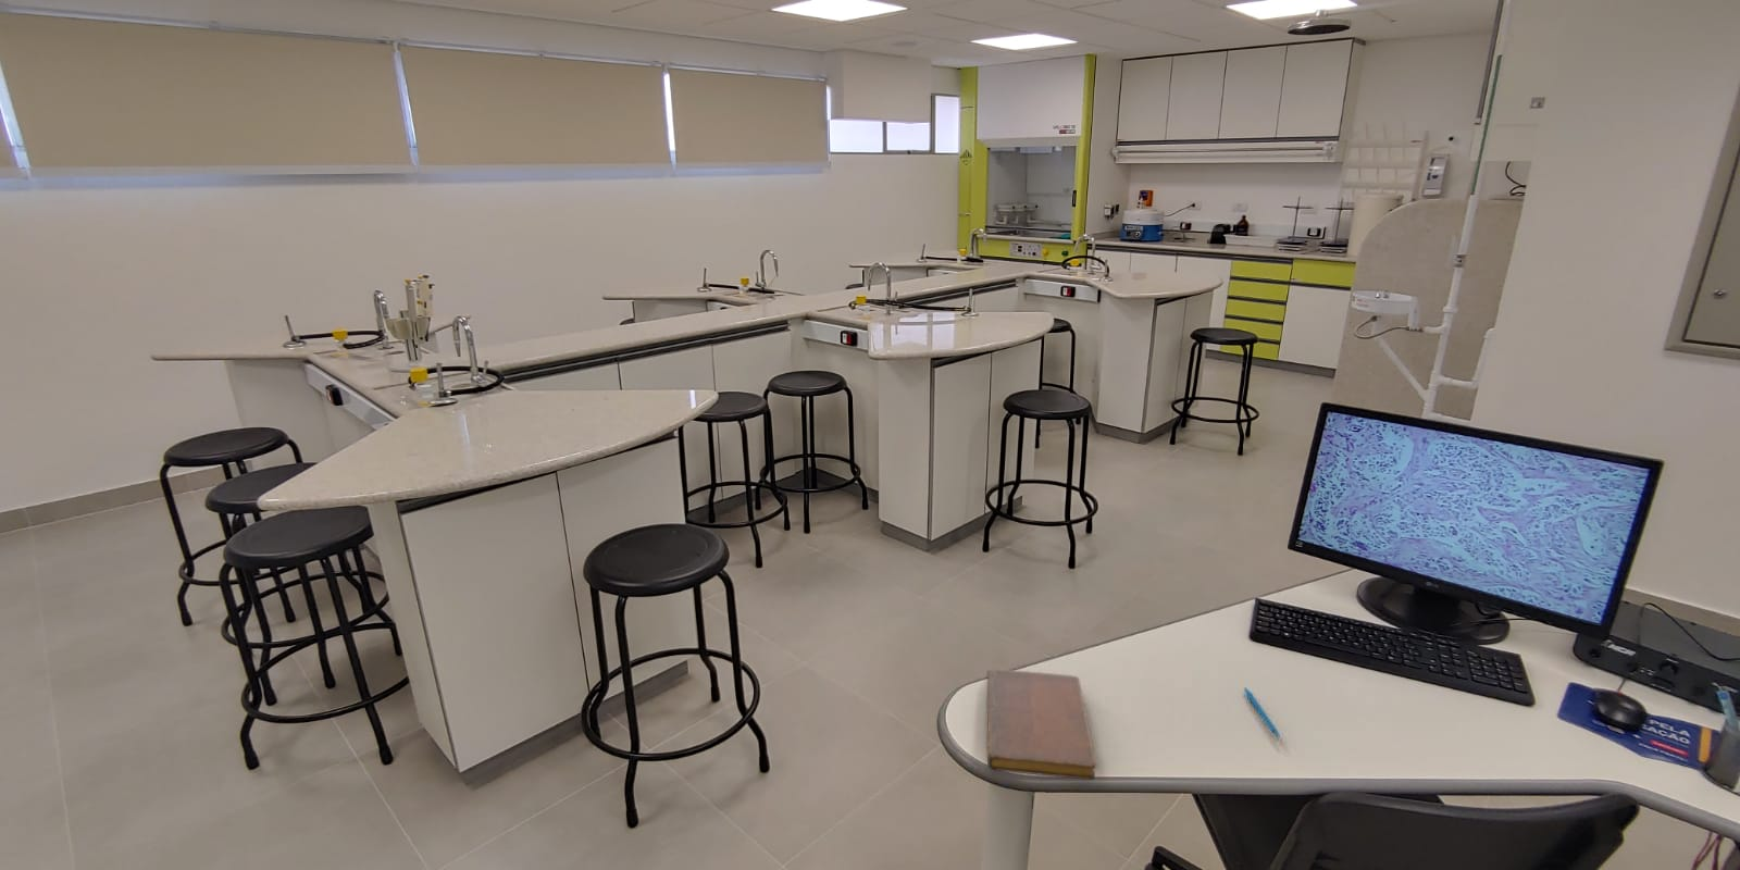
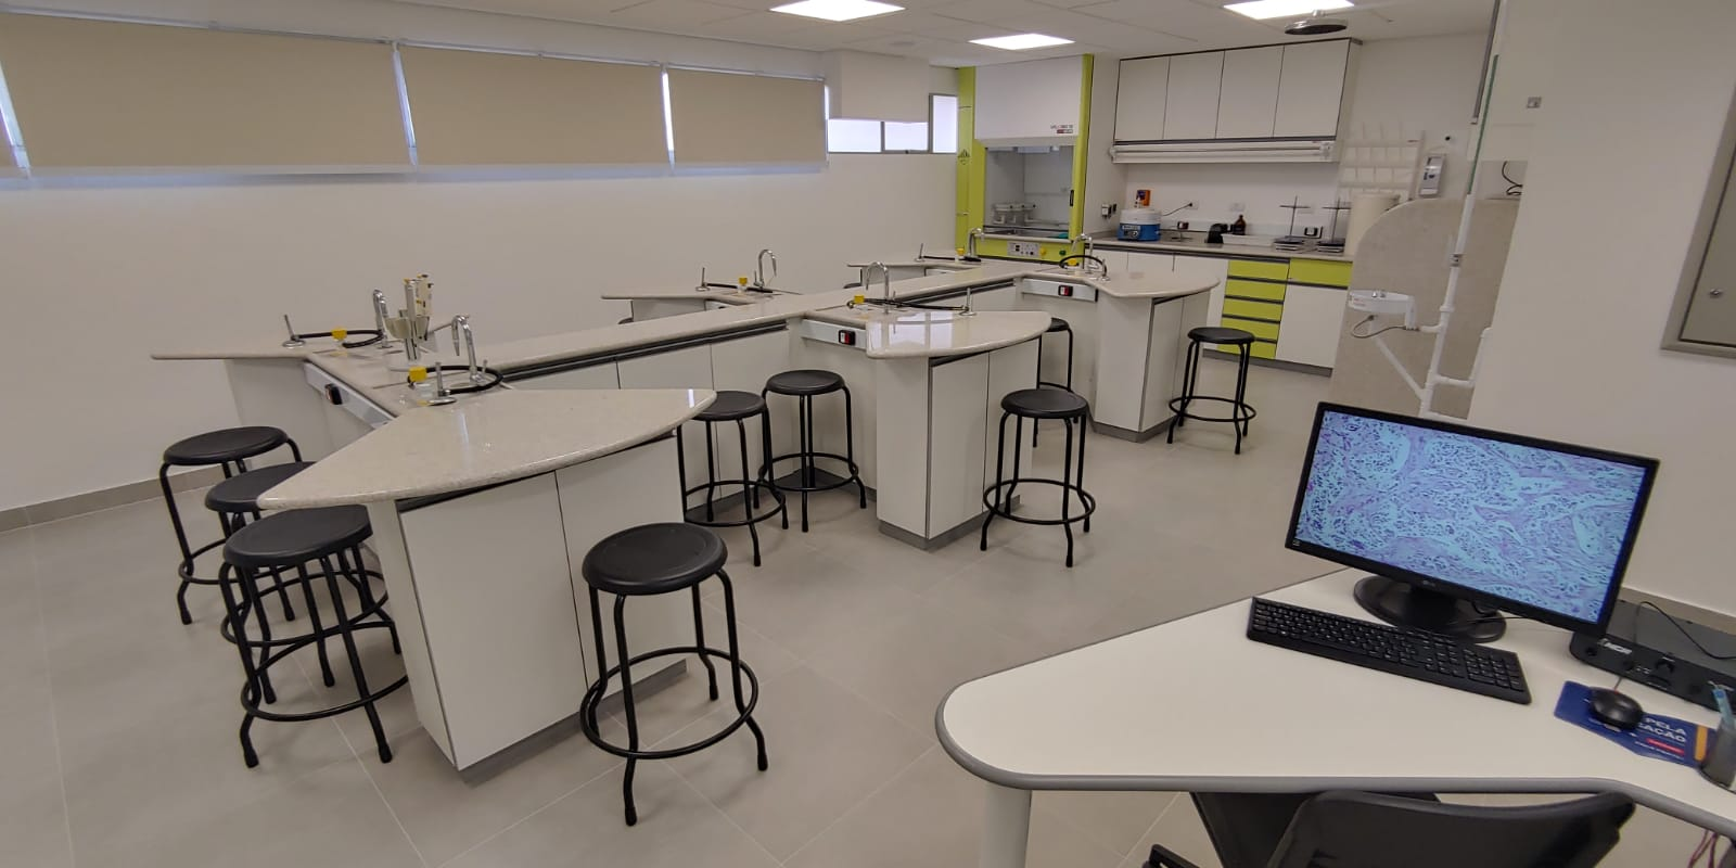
- notebook [987,668,1097,781]
- pen [1243,686,1282,740]
